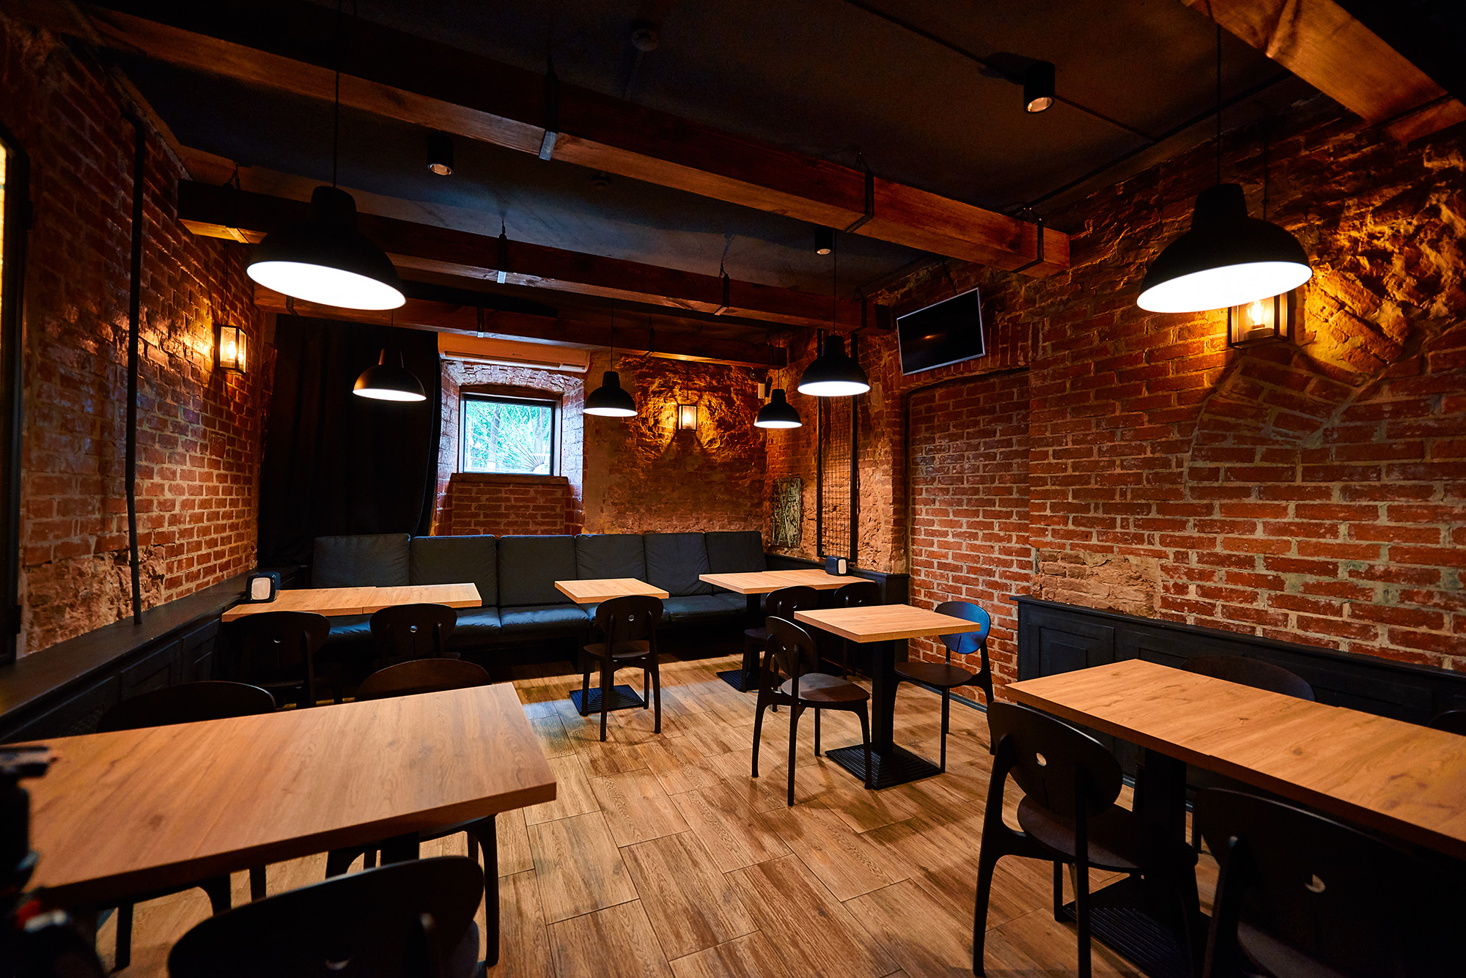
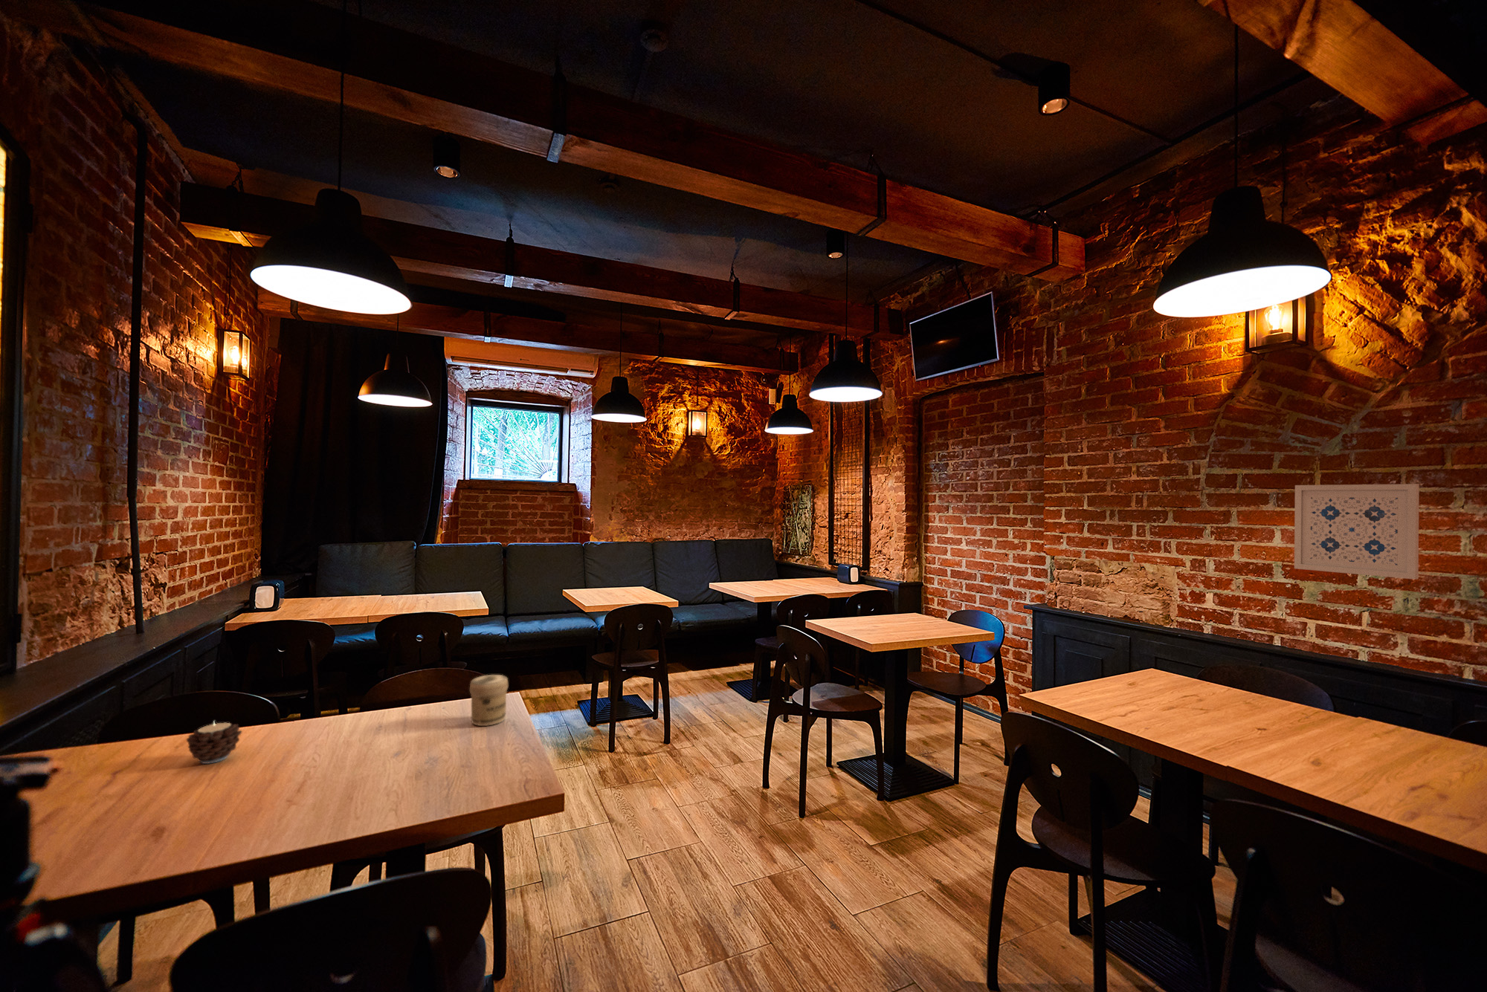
+ wall art [1293,483,1421,580]
+ candle [186,720,244,765]
+ jar [469,674,508,726]
